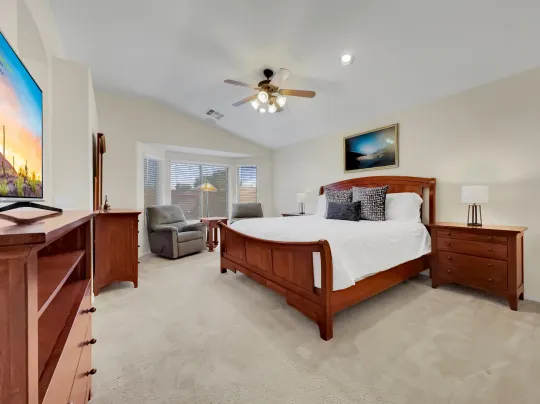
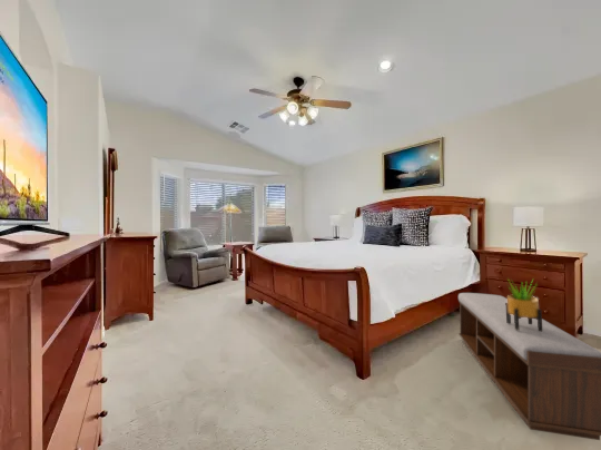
+ potted plant [505,276,543,332]
+ bench [457,292,601,441]
